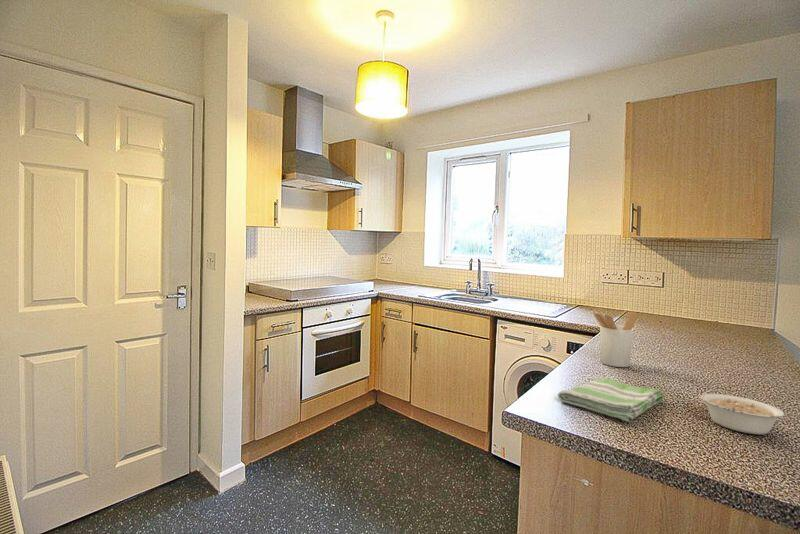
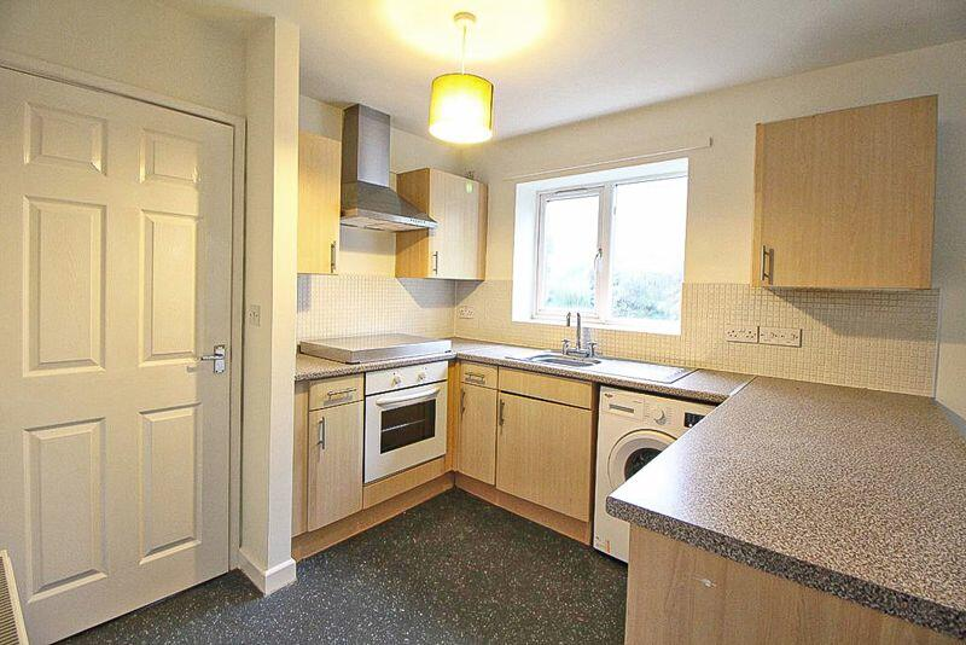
- legume [700,393,785,436]
- utensil holder [592,311,639,368]
- dish towel [557,377,664,422]
